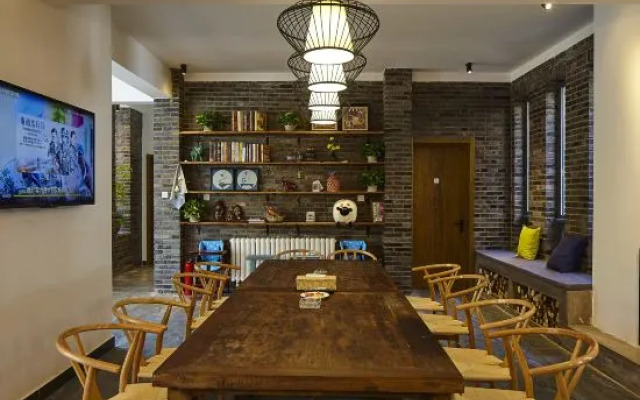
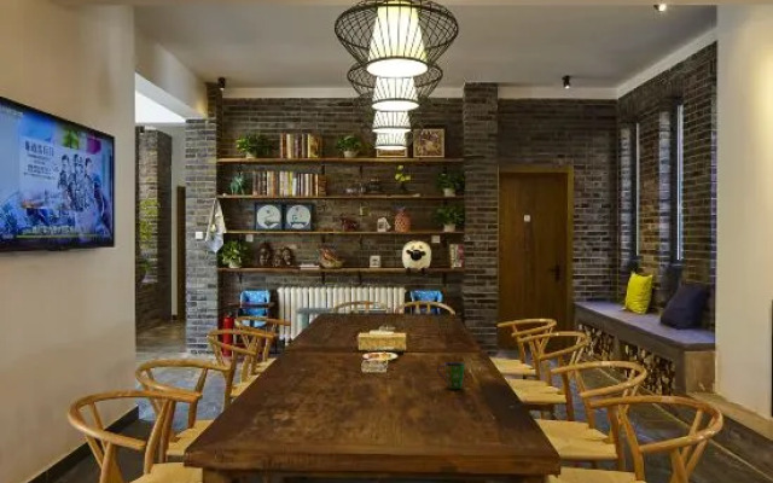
+ cup [436,361,466,390]
